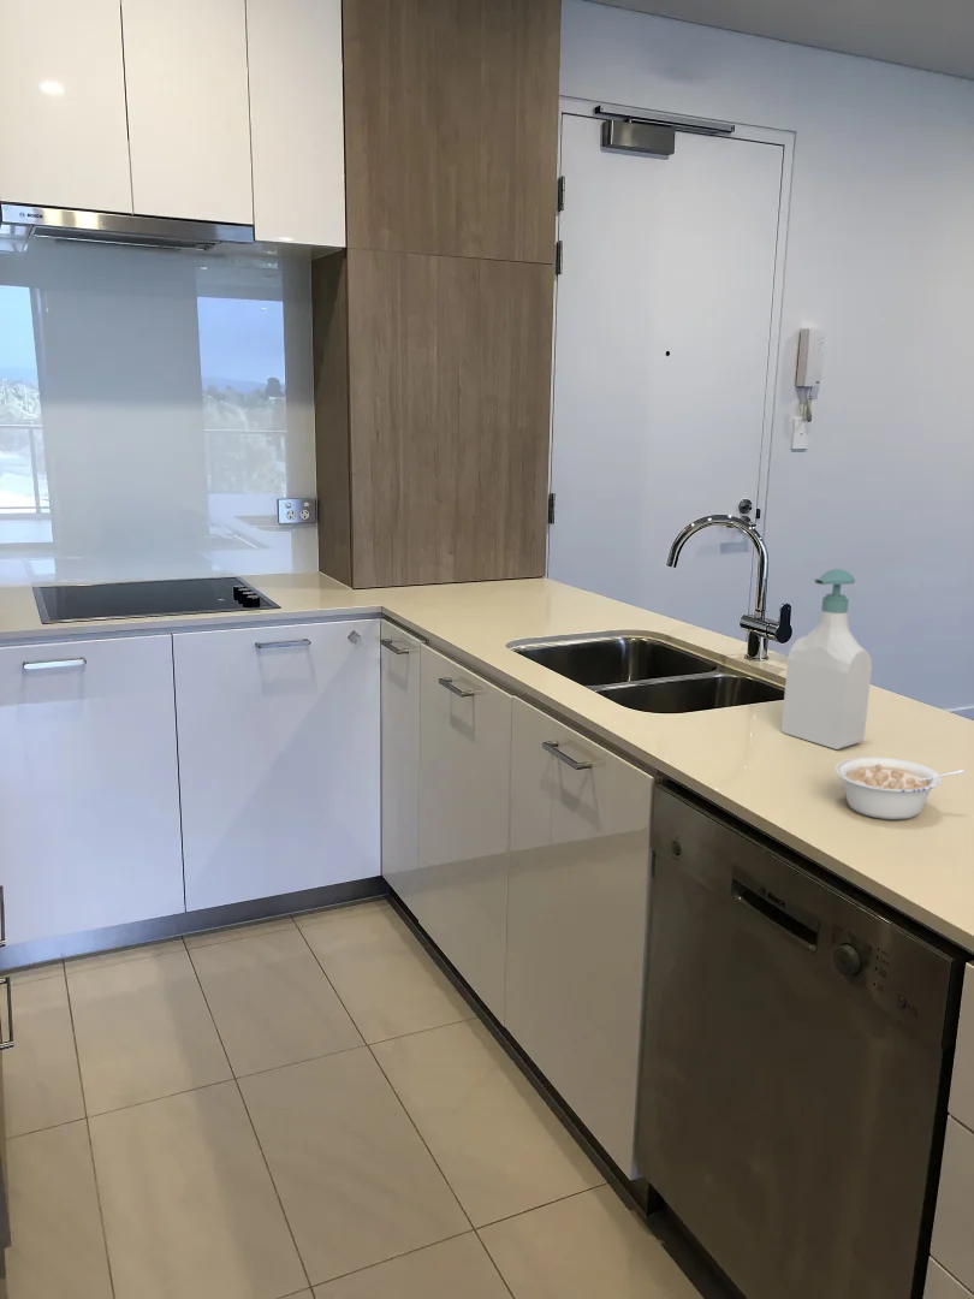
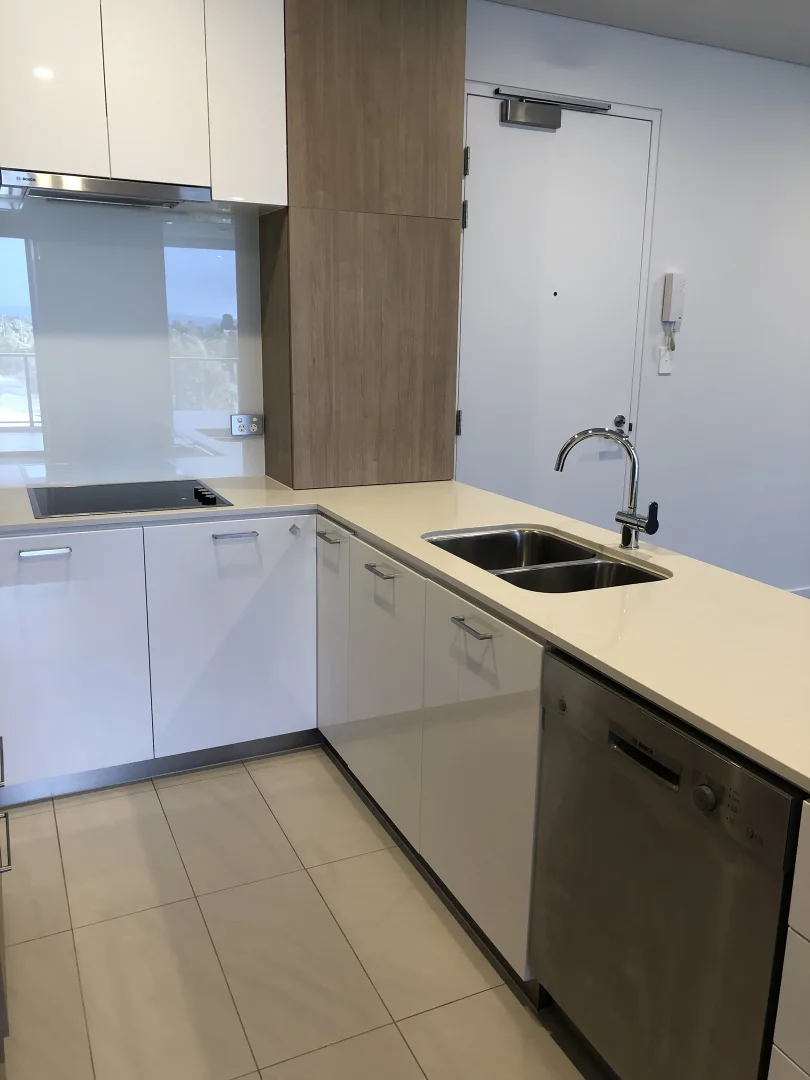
- legume [835,757,966,820]
- soap bottle [780,568,873,751]
